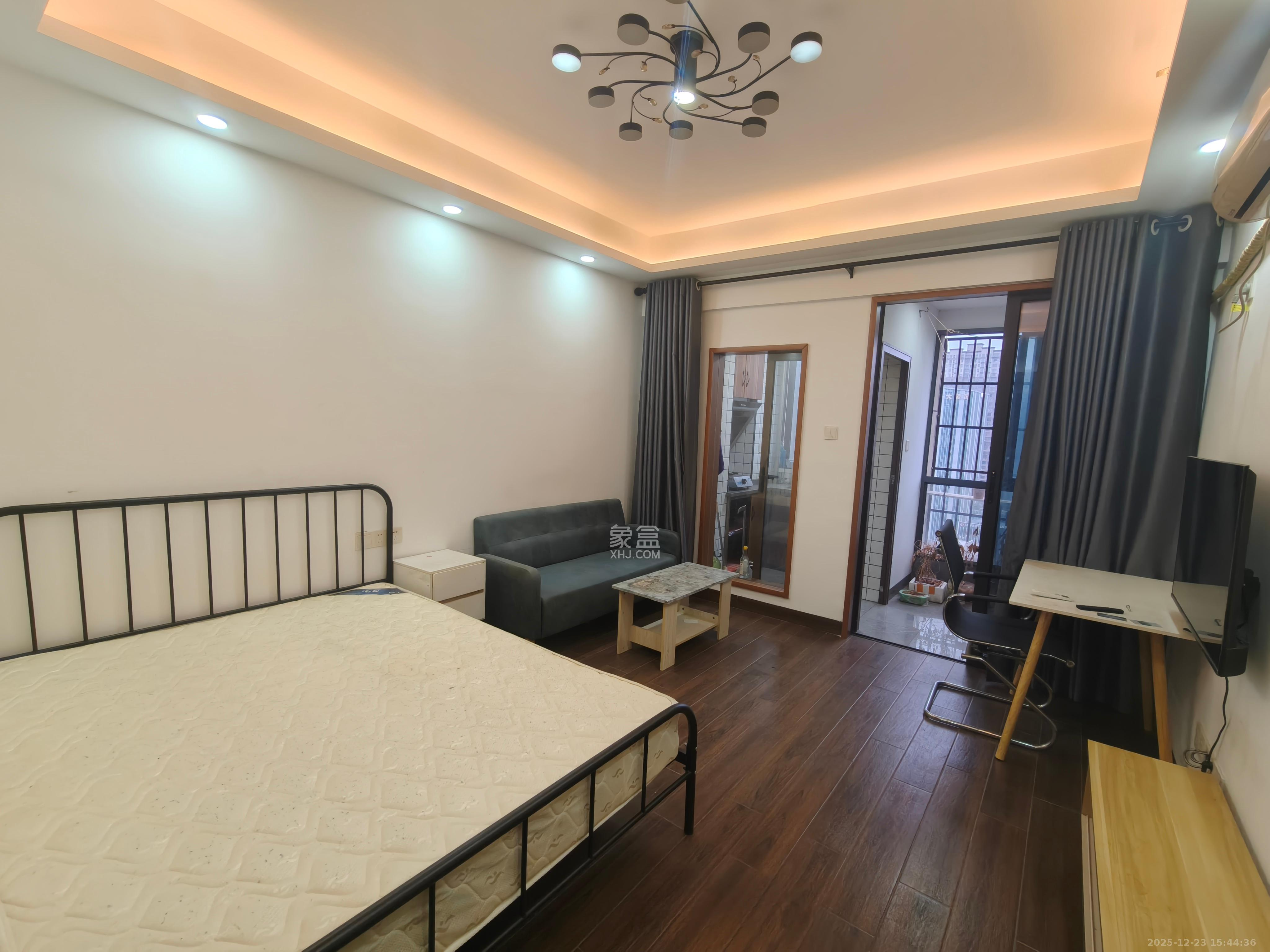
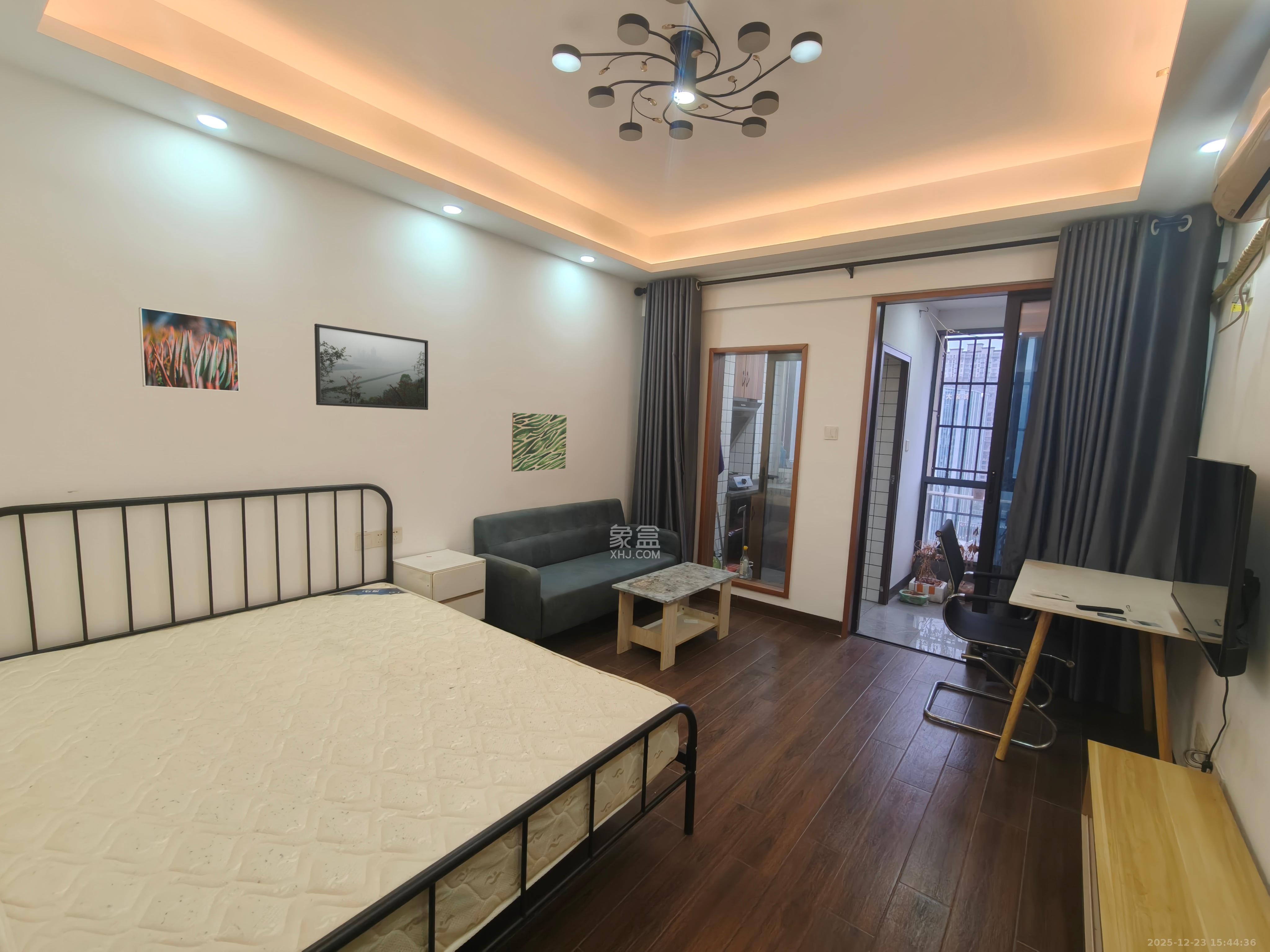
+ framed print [138,307,240,392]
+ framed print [314,323,429,410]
+ wall art [511,412,567,472]
